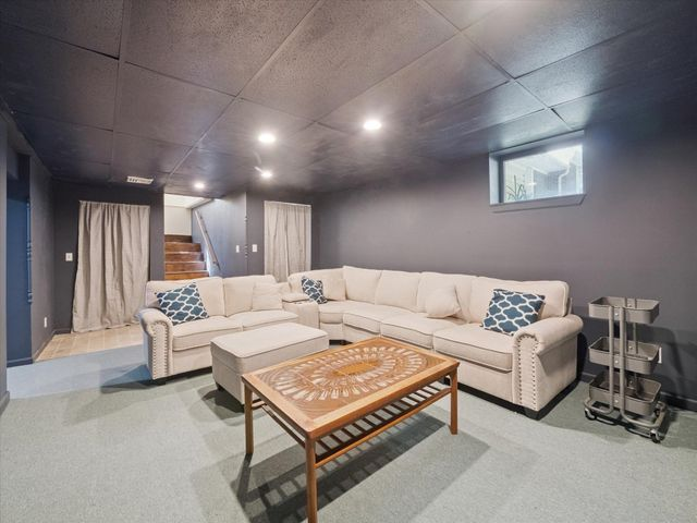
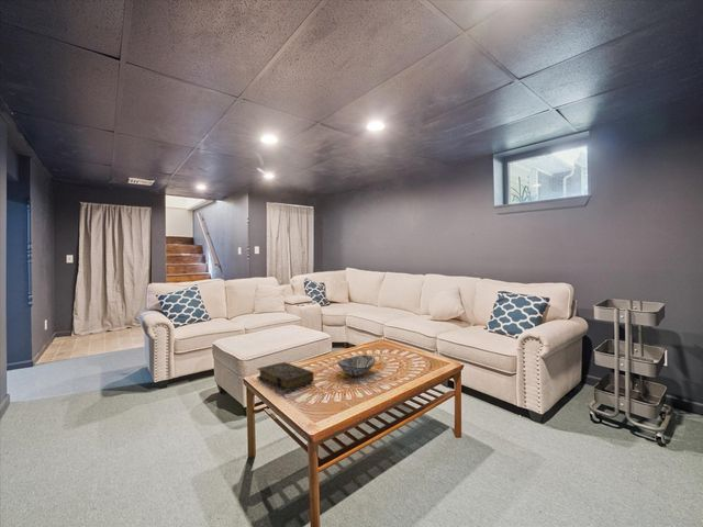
+ book [256,361,314,392]
+ decorative bowl [336,355,377,377]
